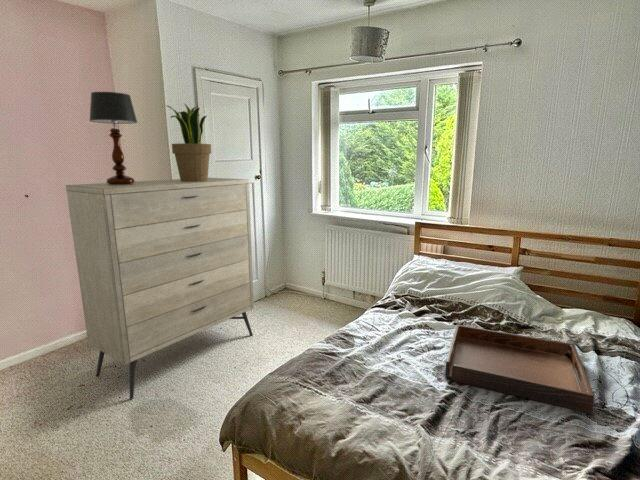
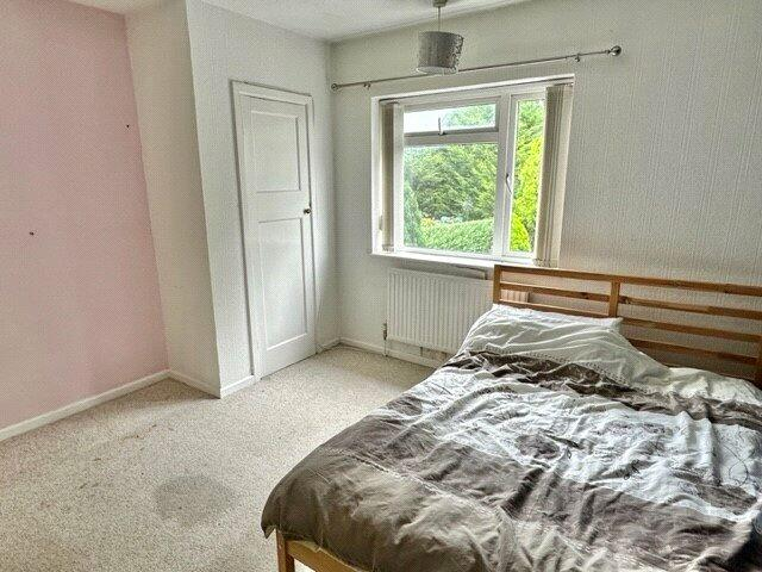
- serving tray [444,324,595,414]
- potted plant [165,102,212,182]
- dresser [65,177,255,400]
- table lamp [88,91,139,185]
